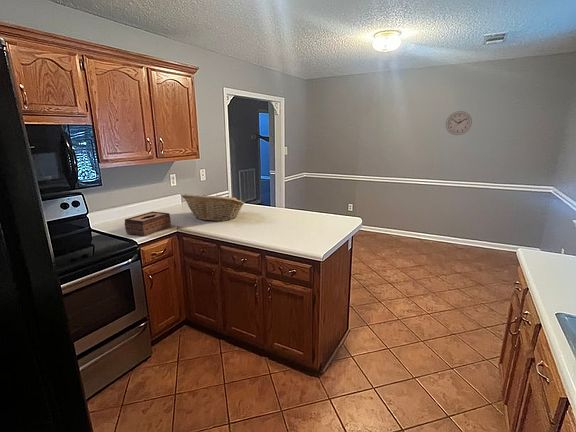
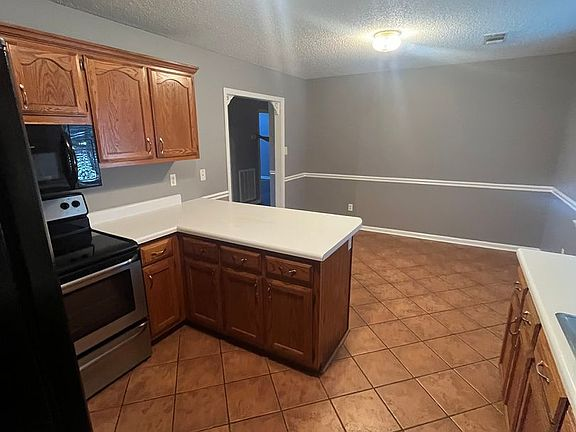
- wall clock [445,110,473,136]
- tissue box [124,211,172,237]
- fruit basket [181,193,245,222]
